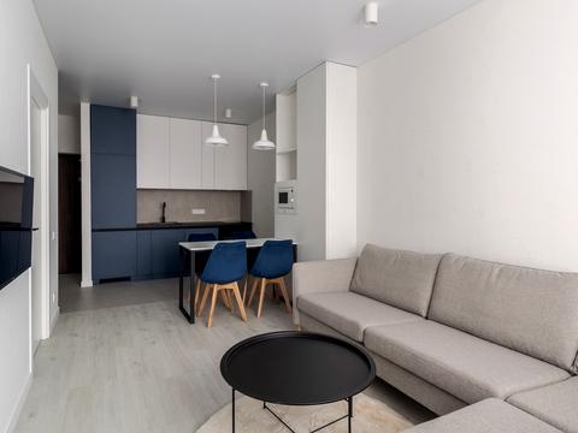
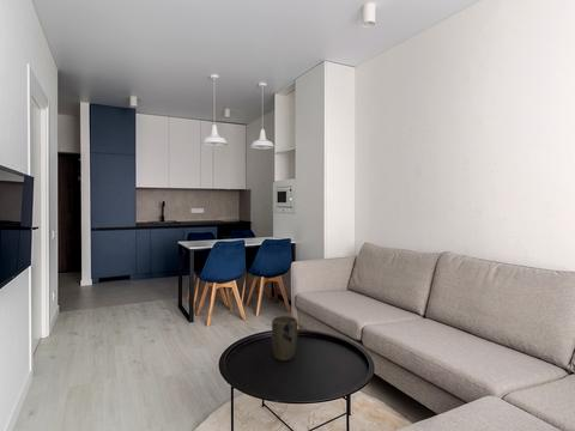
+ plant pot [271,315,298,362]
